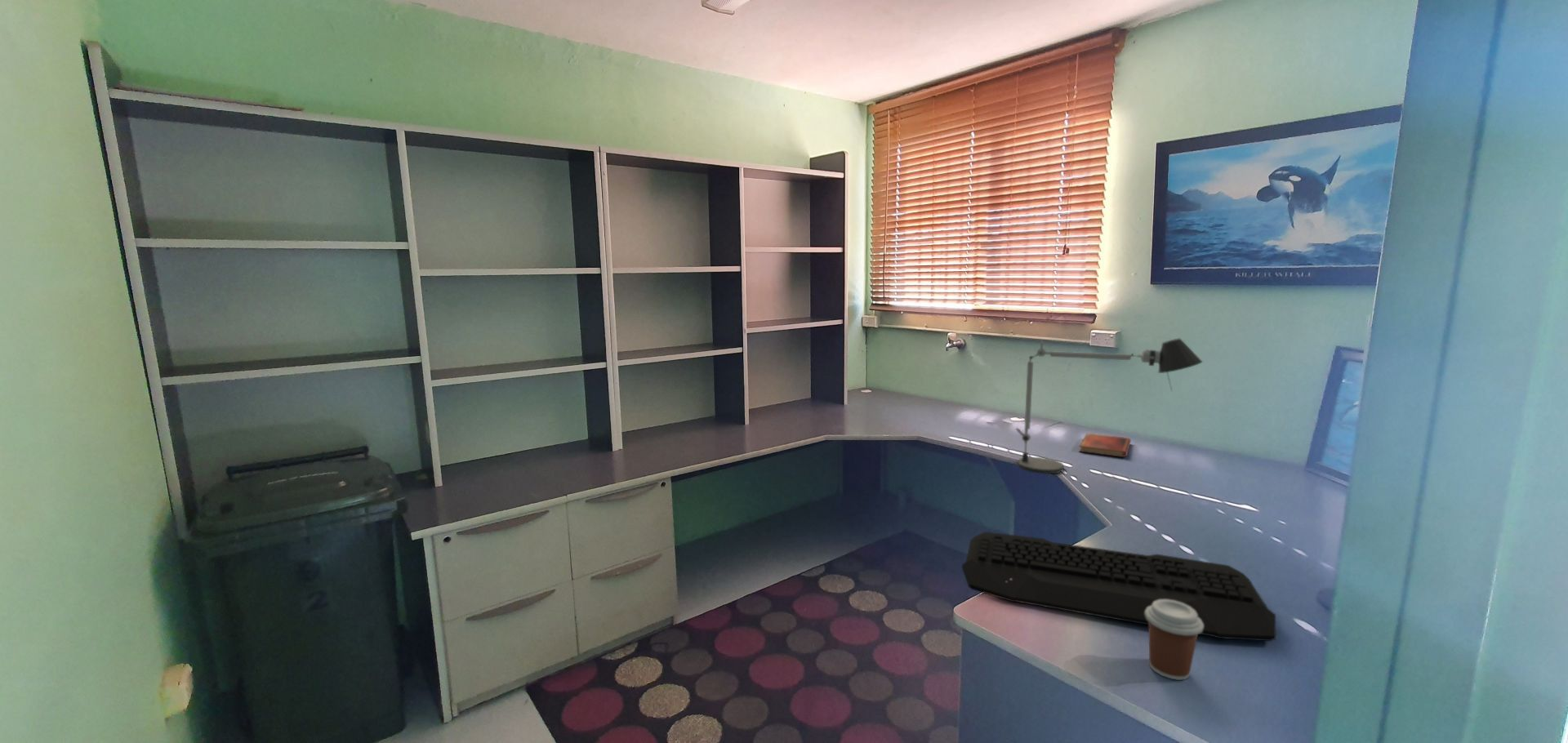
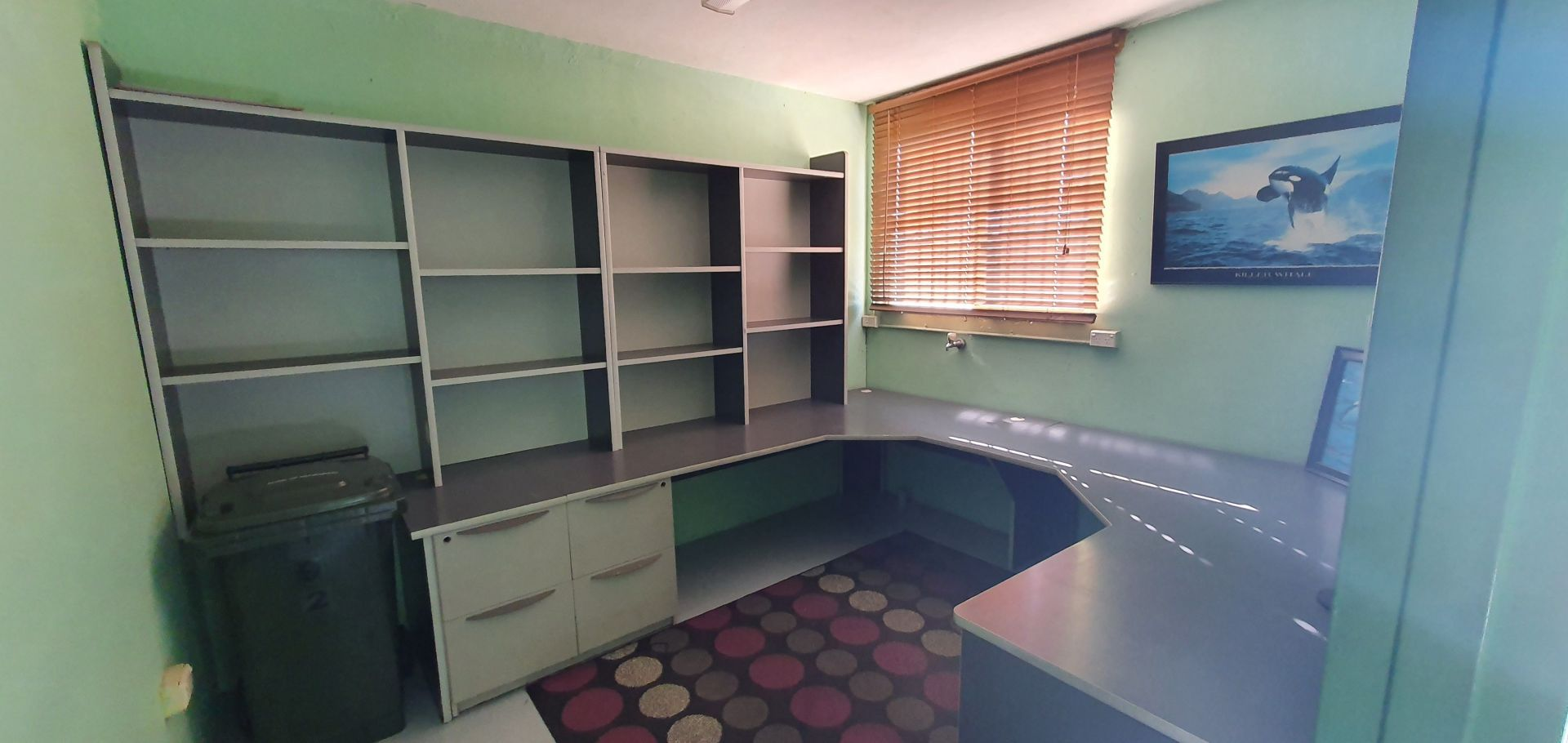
- desk lamp [1014,338,1204,474]
- diary [1078,433,1132,458]
- coffee cup [1145,599,1204,681]
- keyboard [961,531,1276,642]
